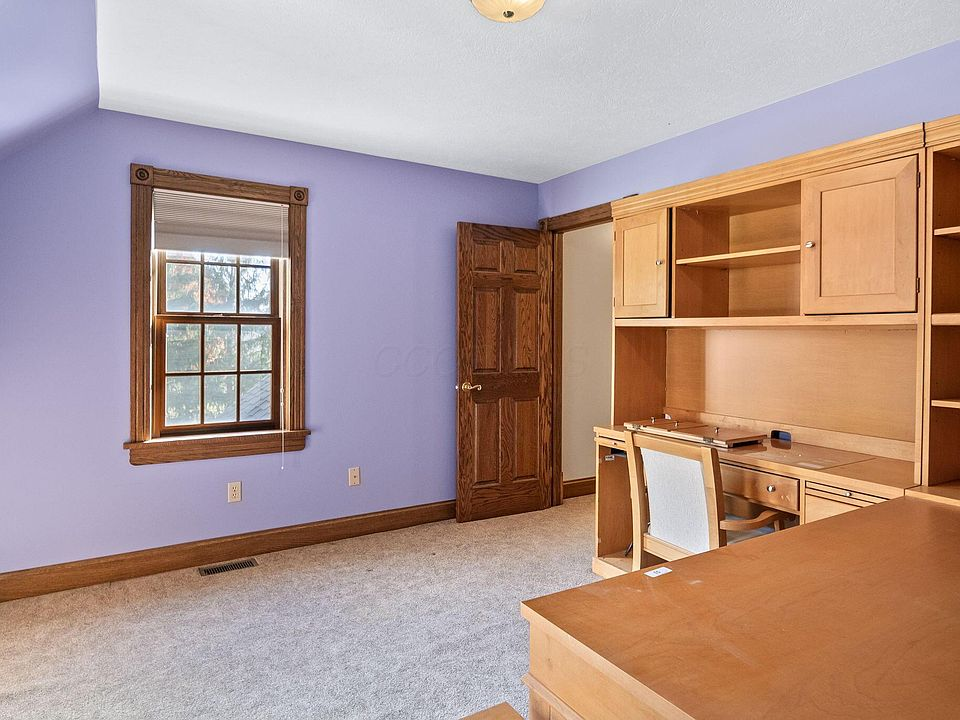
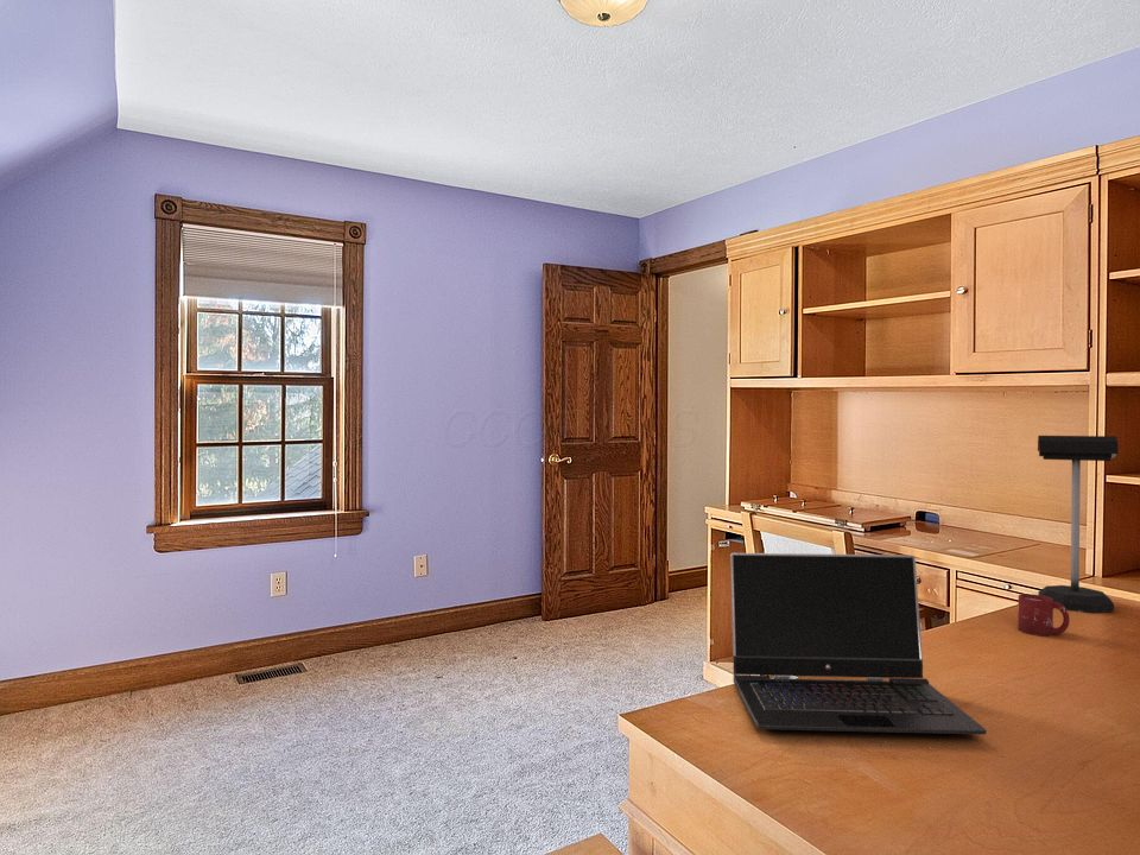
+ cup [1016,593,1071,638]
+ laptop computer [729,552,988,735]
+ mailbox [1037,435,1120,614]
